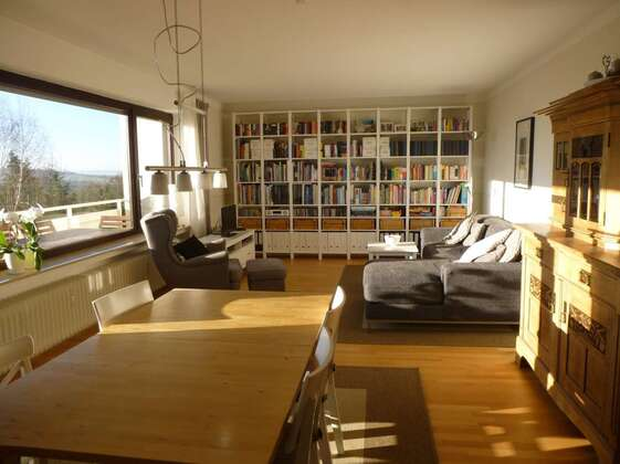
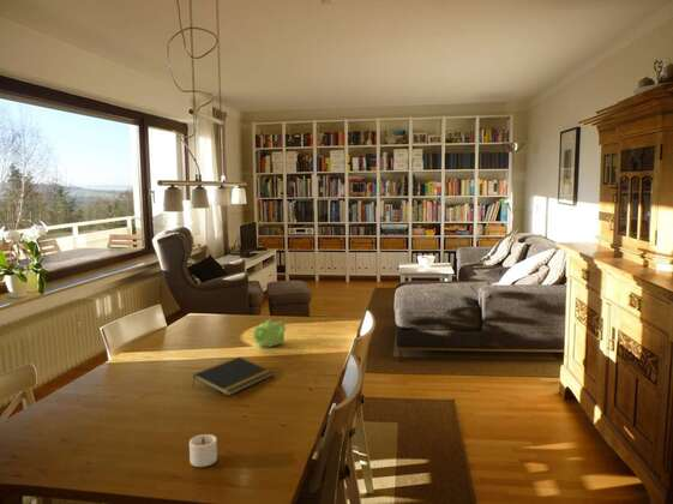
+ notepad [192,356,274,397]
+ teapot [251,319,287,348]
+ candle [188,433,218,468]
